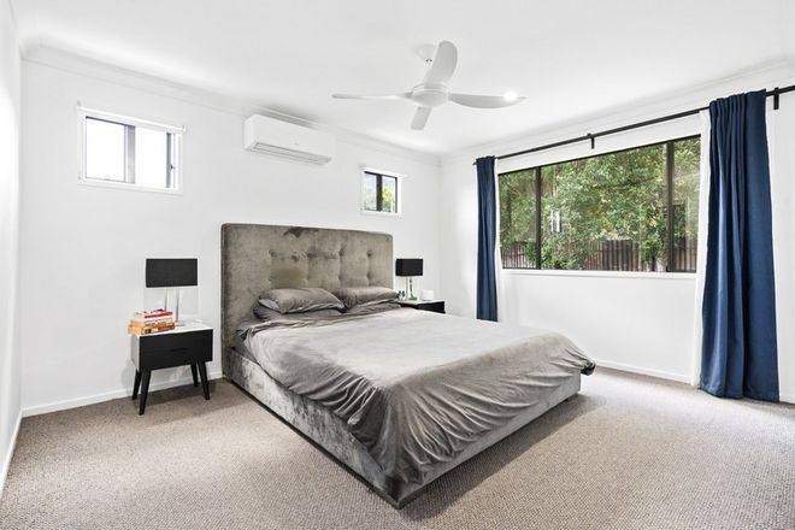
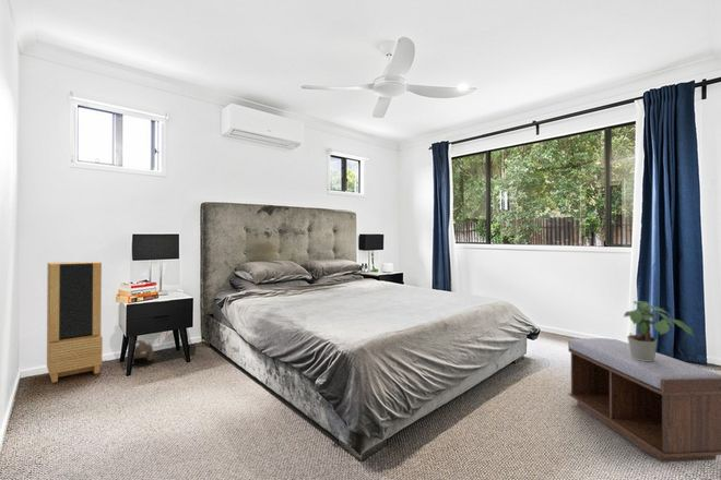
+ potted plant [623,300,695,361]
+ storage cabinet [46,261,104,384]
+ bench [567,337,721,464]
+ plush toy [126,339,154,362]
